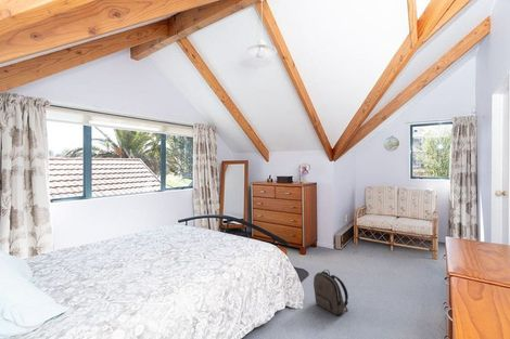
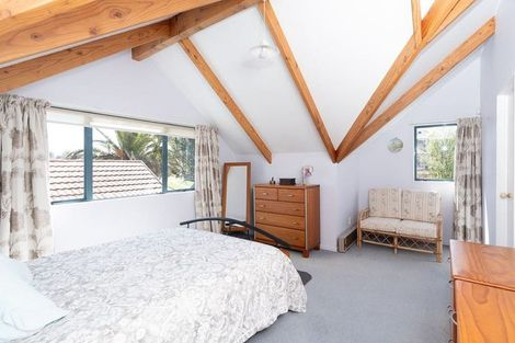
- backpack [313,269,349,317]
